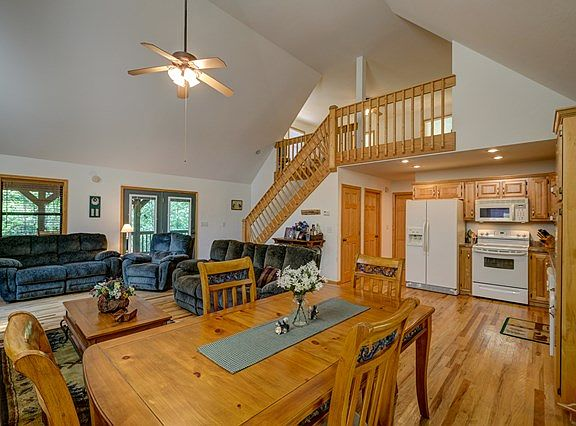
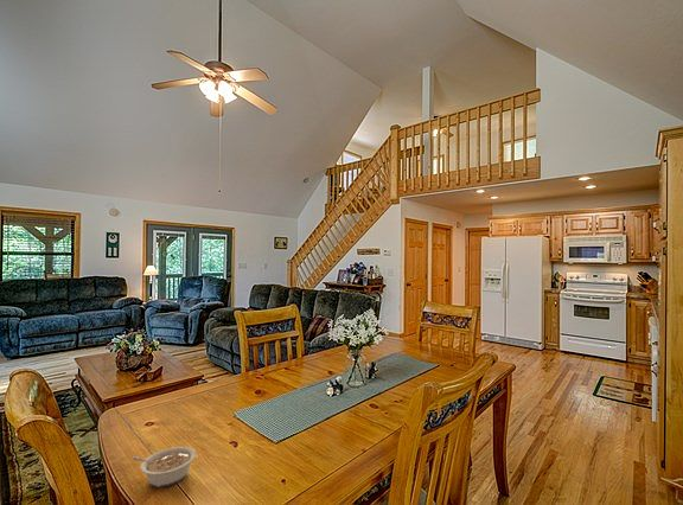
+ legume [132,446,197,488]
